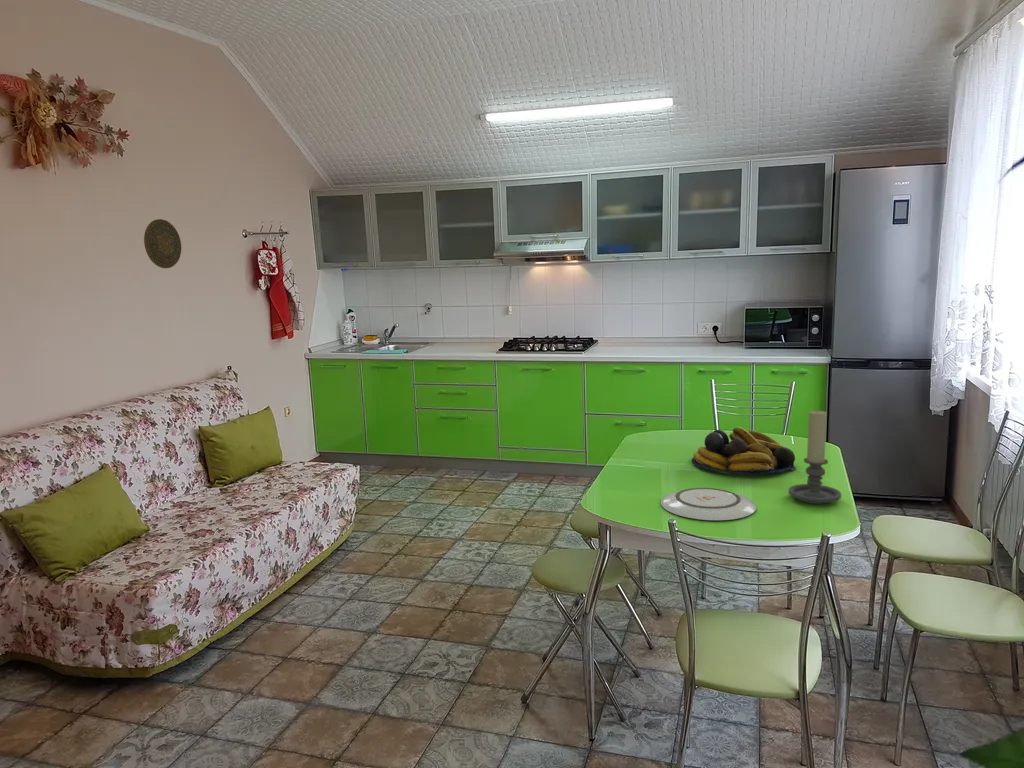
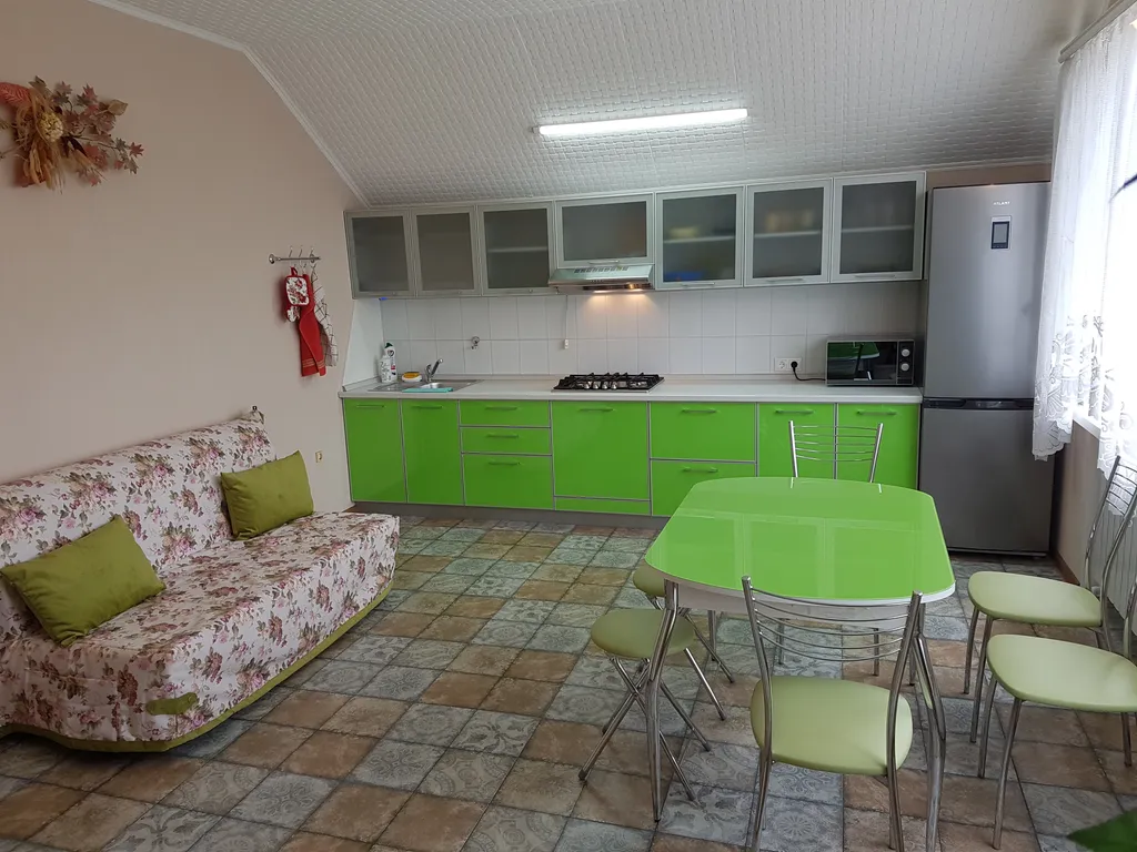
- fruit bowl [691,426,797,476]
- plate [660,487,757,521]
- candle holder [787,409,842,505]
- decorative plate [143,218,182,269]
